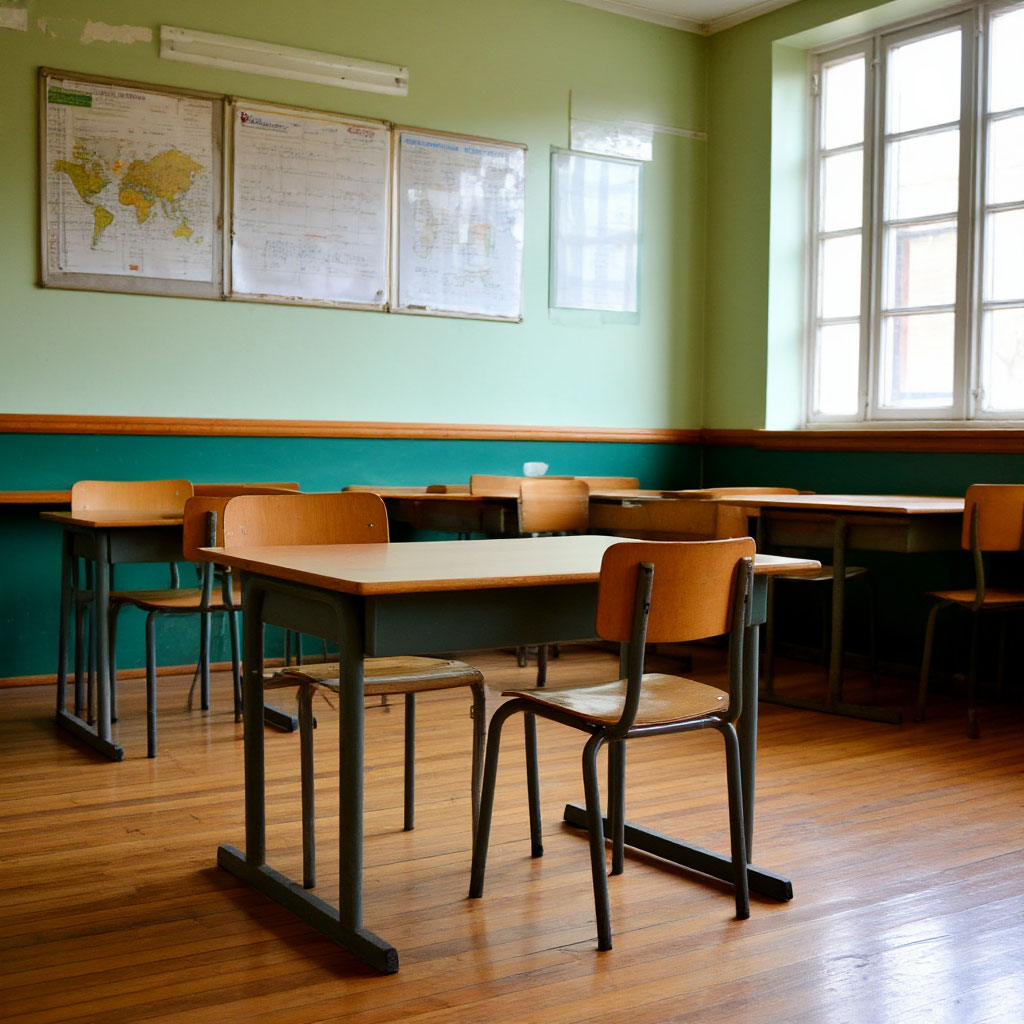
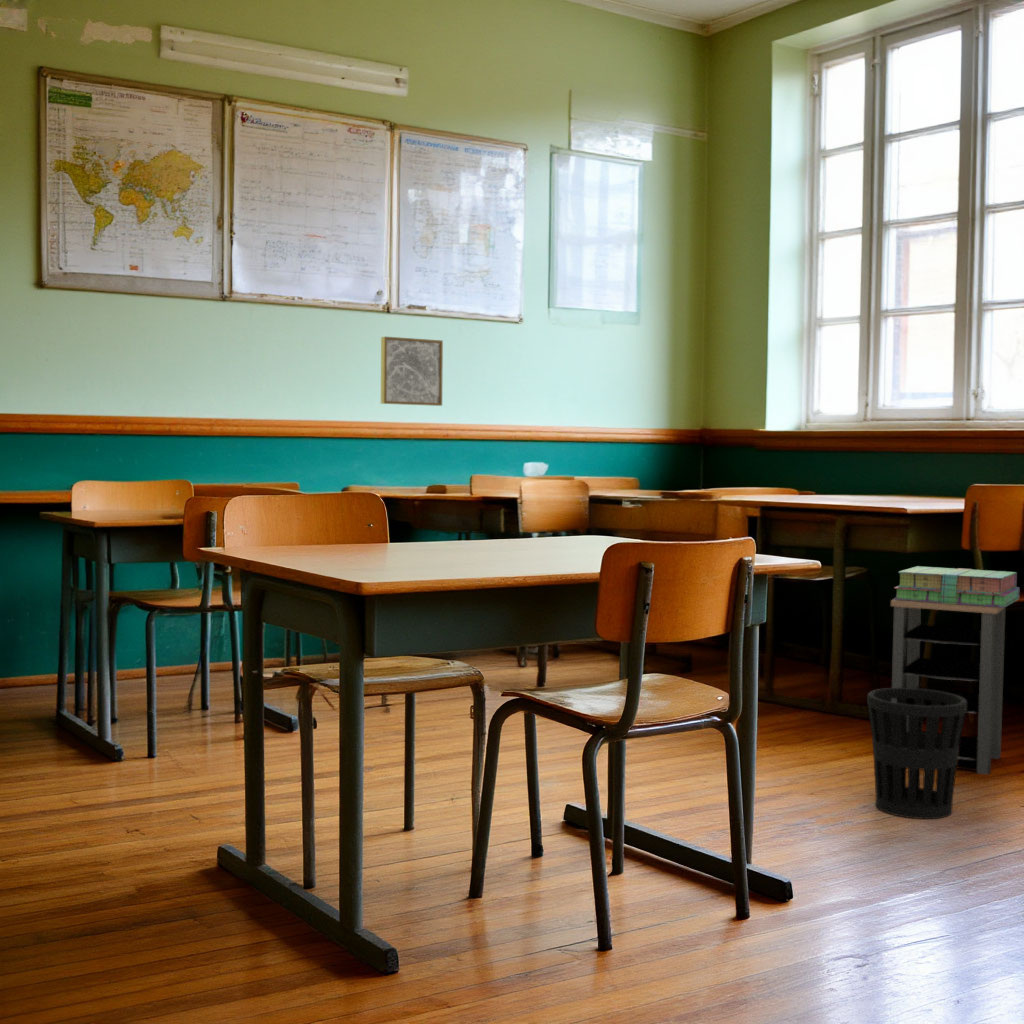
+ side table [890,598,1006,776]
+ wastebasket [866,687,967,820]
+ wall art [380,335,444,407]
+ stack of books [893,565,1021,608]
